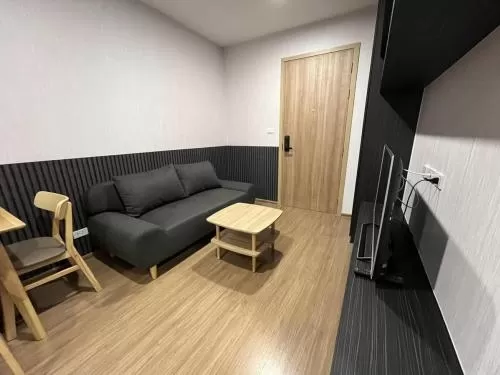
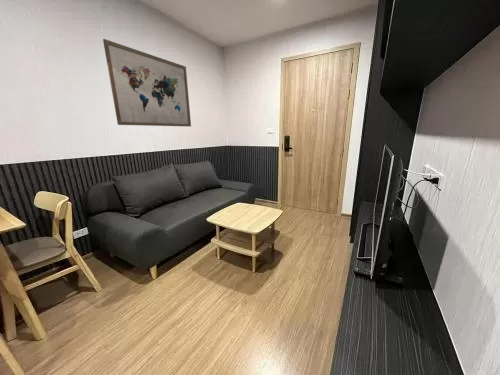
+ wall art [102,38,192,128]
